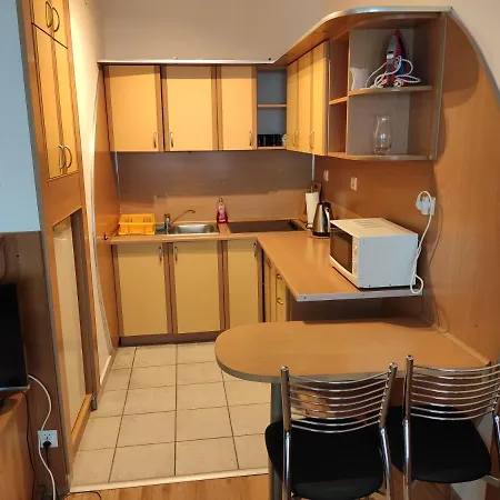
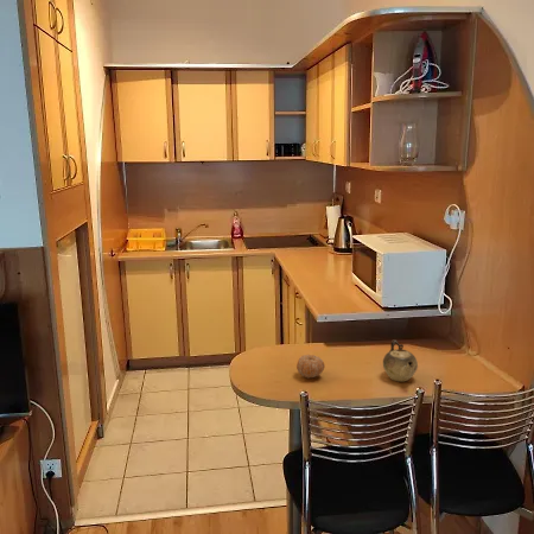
+ teapot [382,338,419,383]
+ fruit [295,354,326,380]
